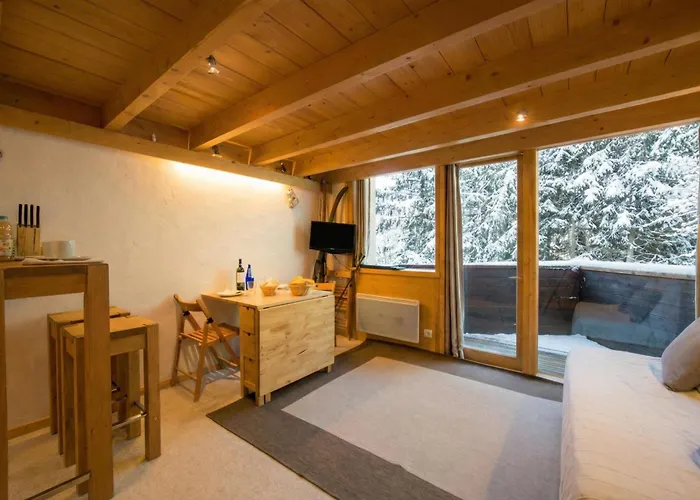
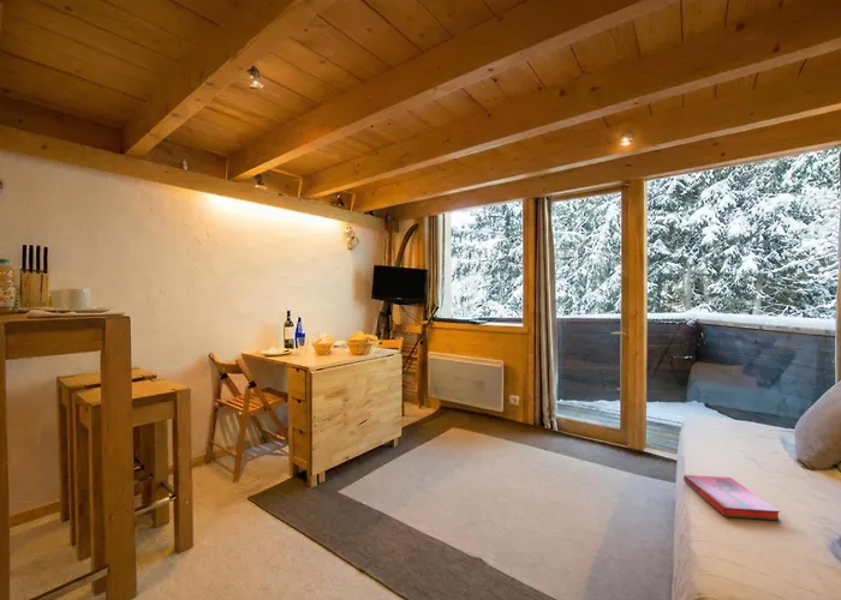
+ hardback book [682,474,782,521]
